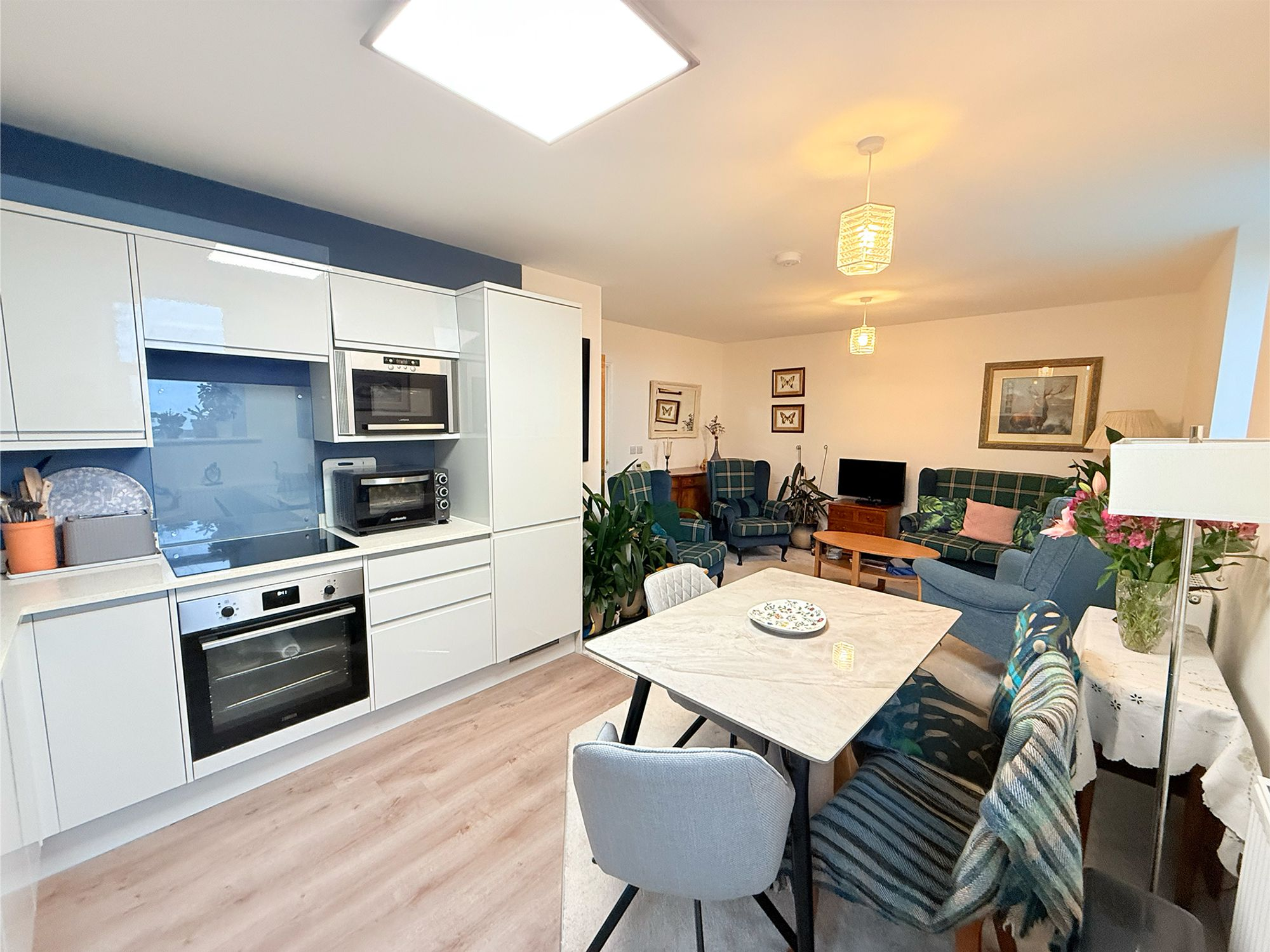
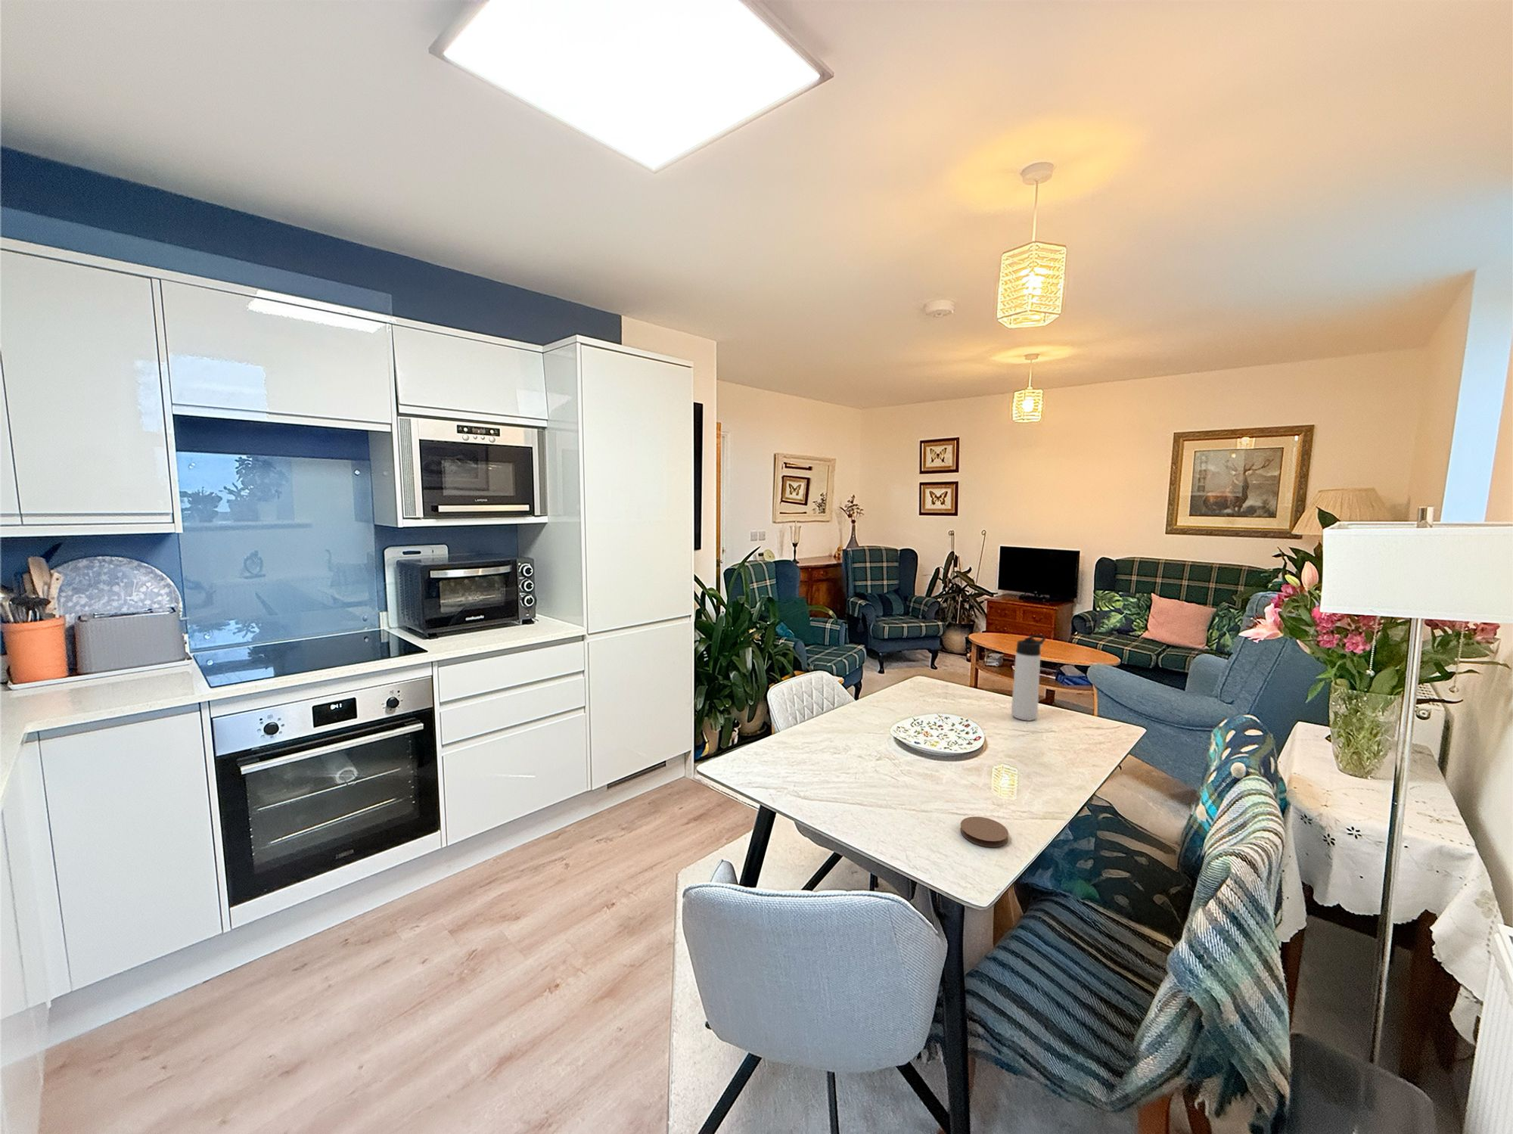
+ thermos bottle [1010,634,1046,722]
+ coaster [959,816,1009,848]
